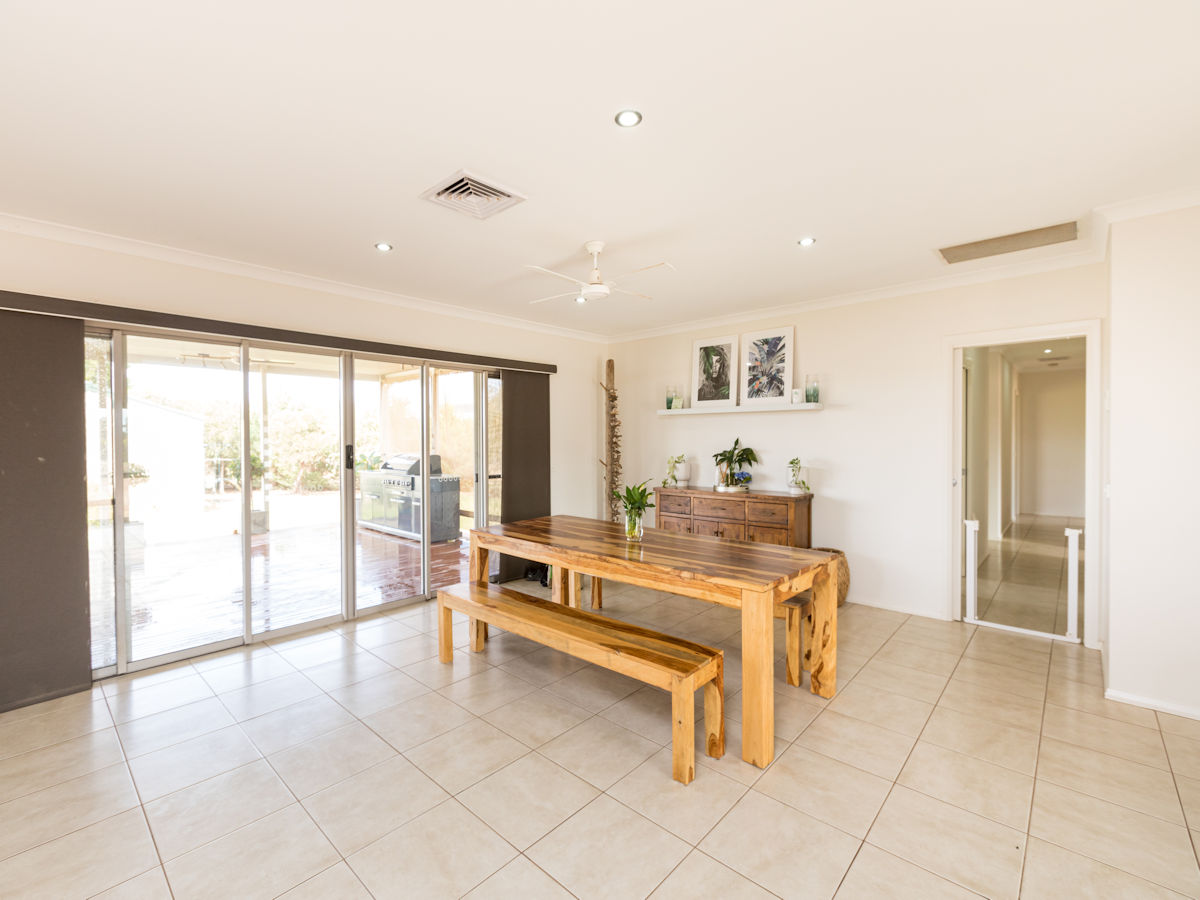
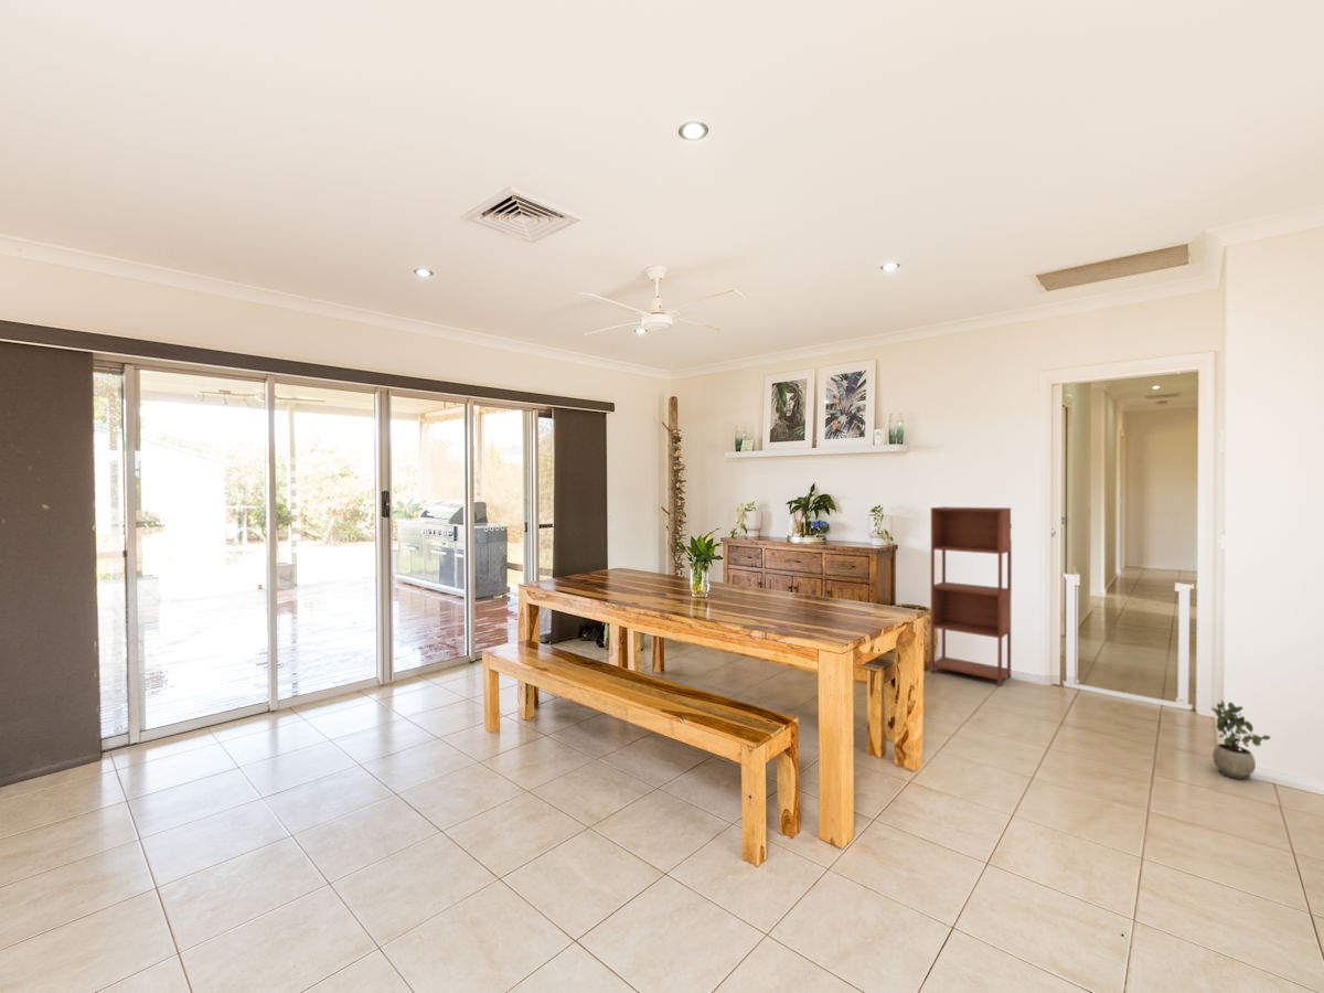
+ shelving unit [930,505,1013,687]
+ potted plant [1210,698,1272,780]
